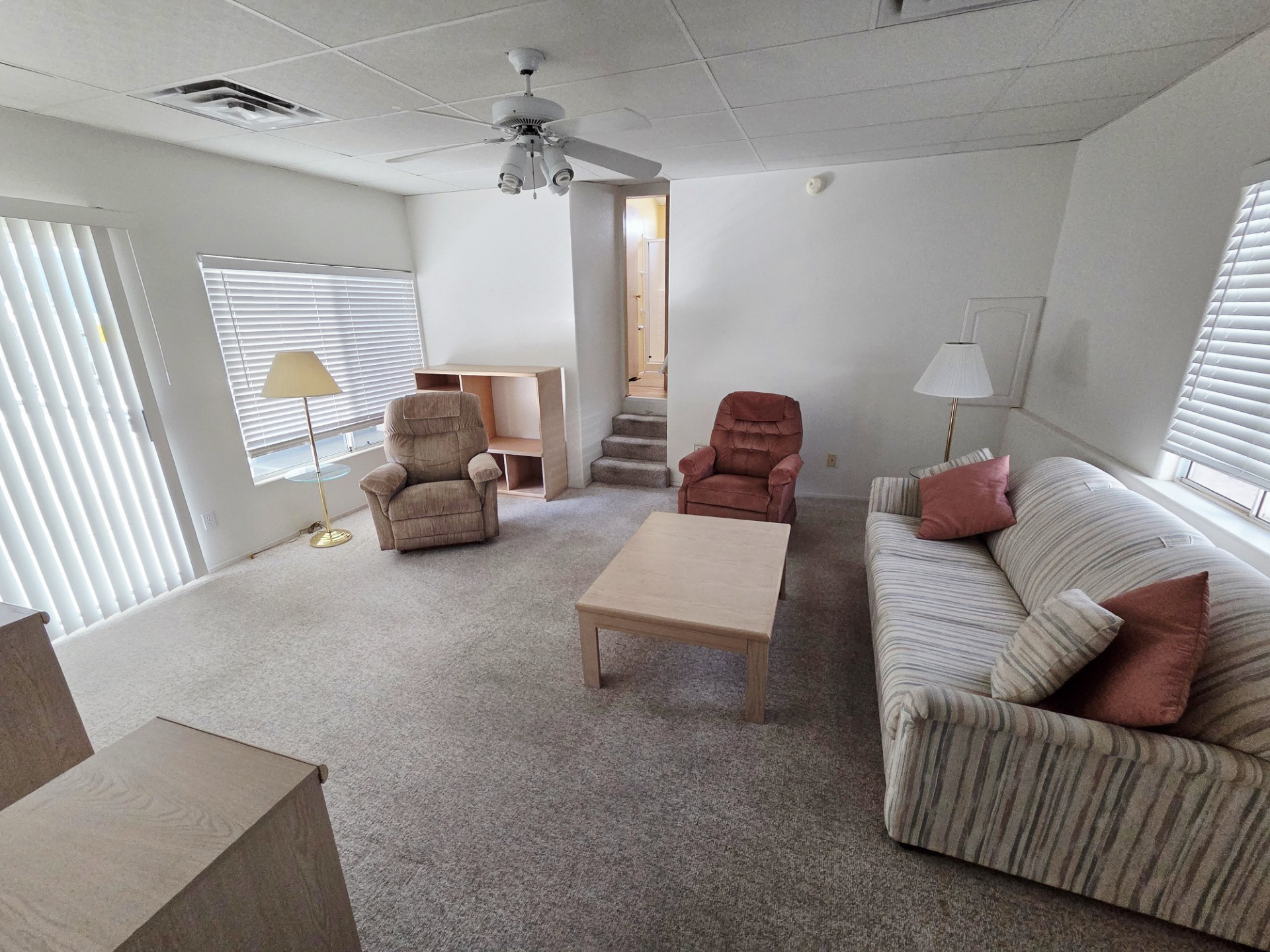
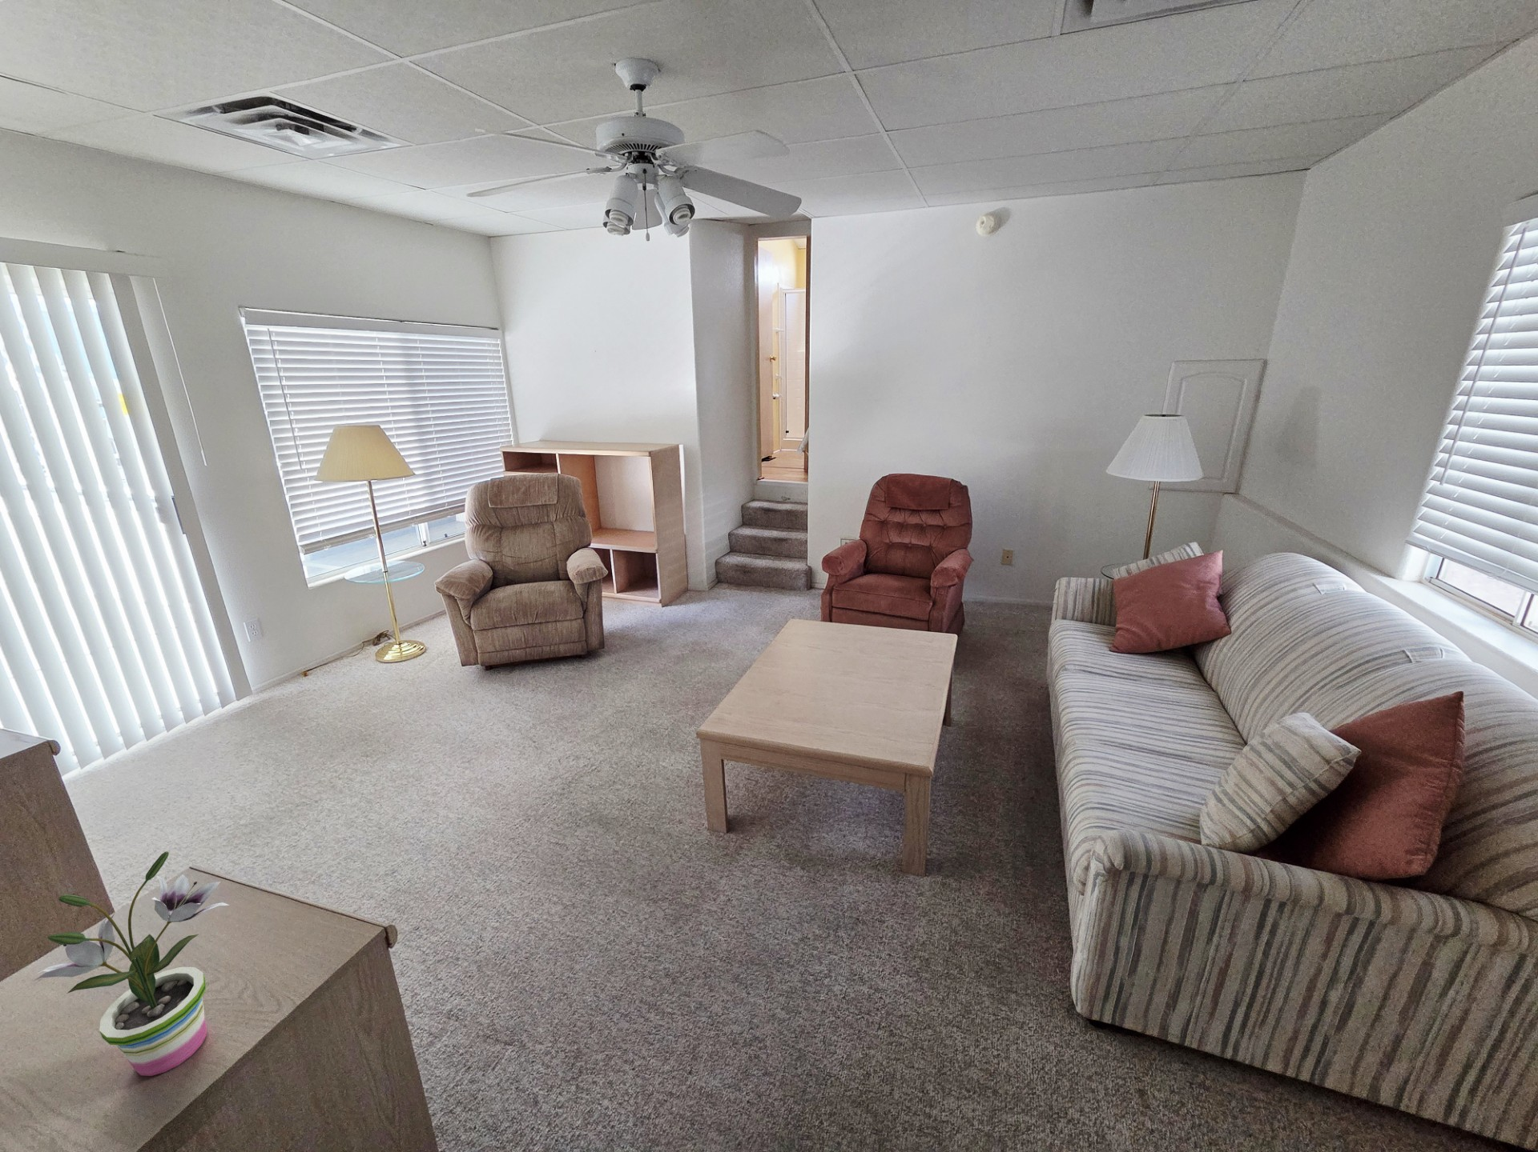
+ potted plant [31,851,230,1077]
